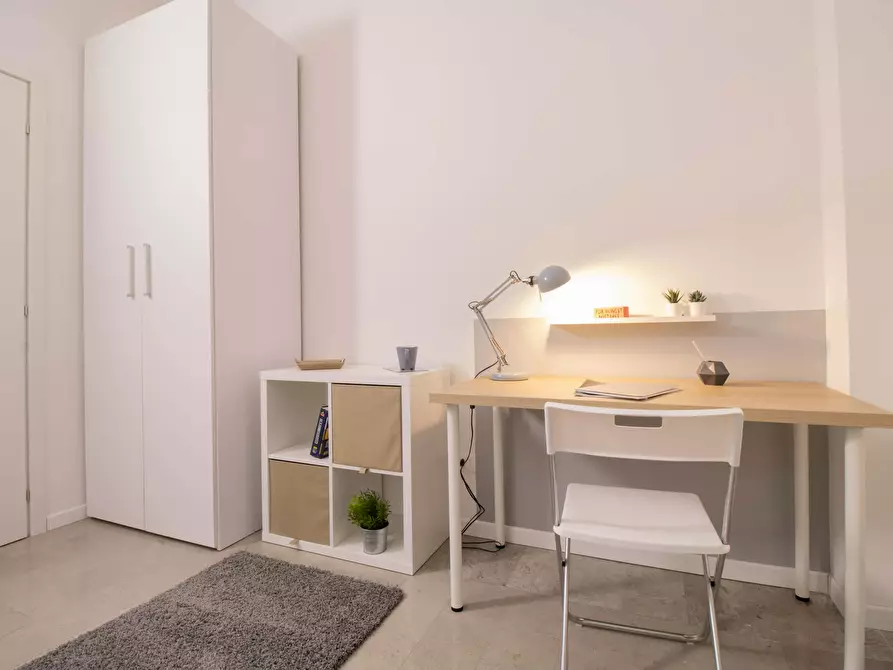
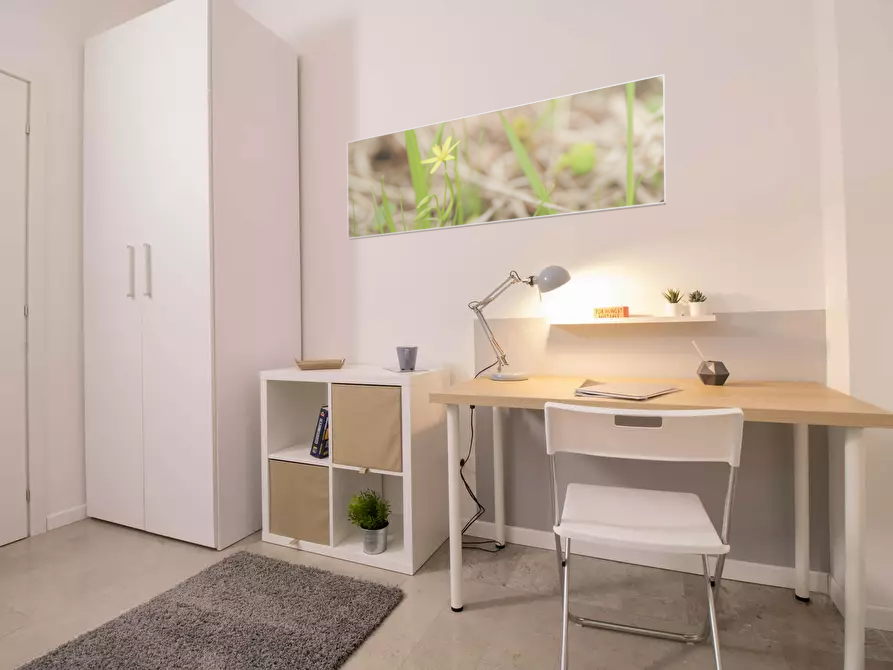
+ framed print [346,73,667,241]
